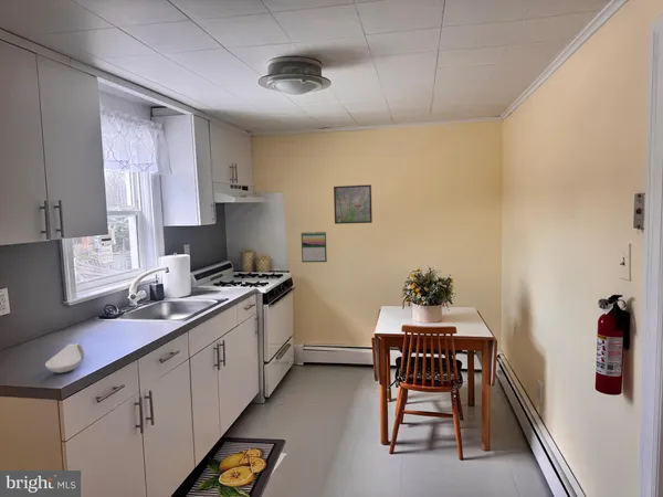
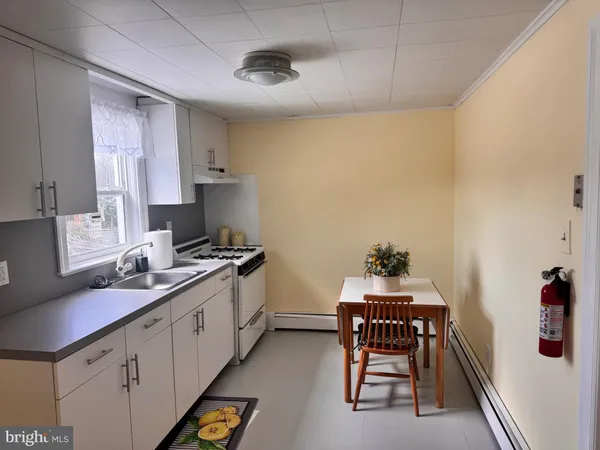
- calendar [301,231,328,263]
- spoon rest [44,342,85,374]
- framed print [333,184,373,225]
